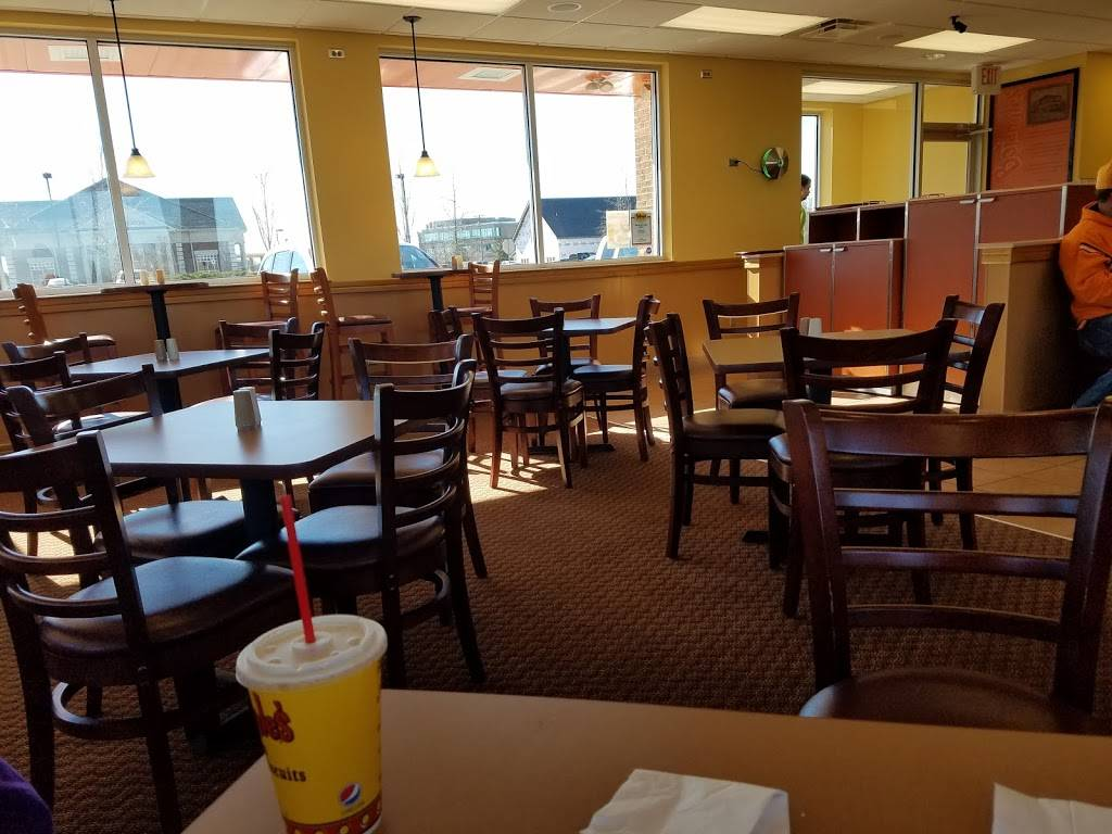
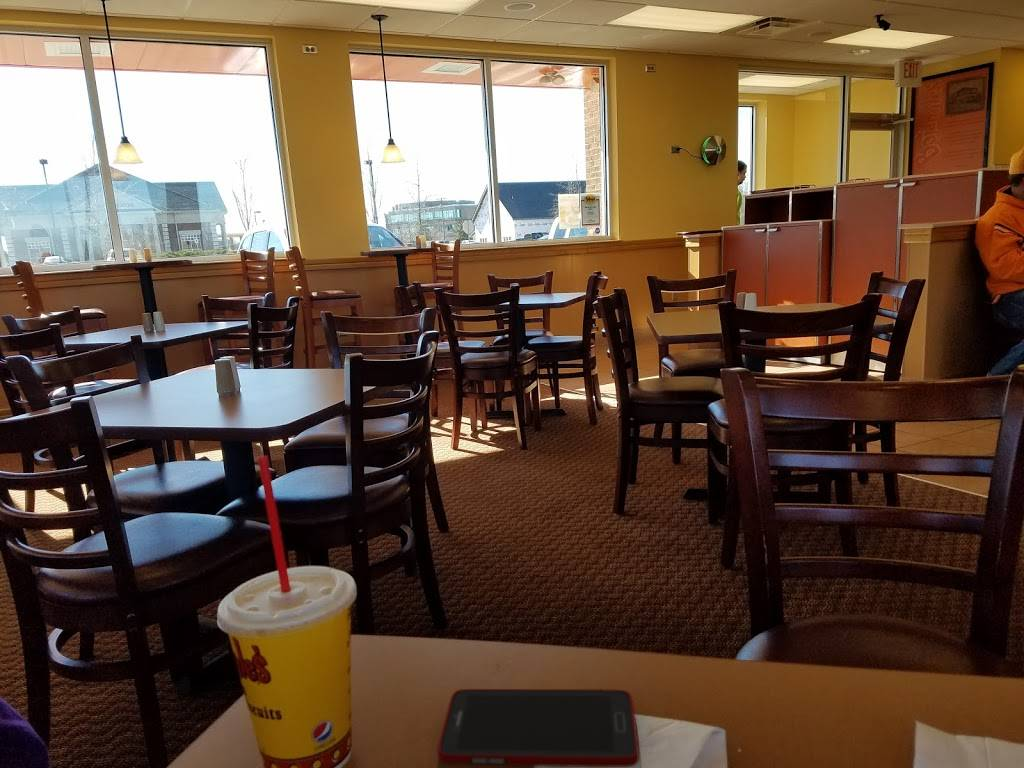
+ cell phone [436,688,640,768]
